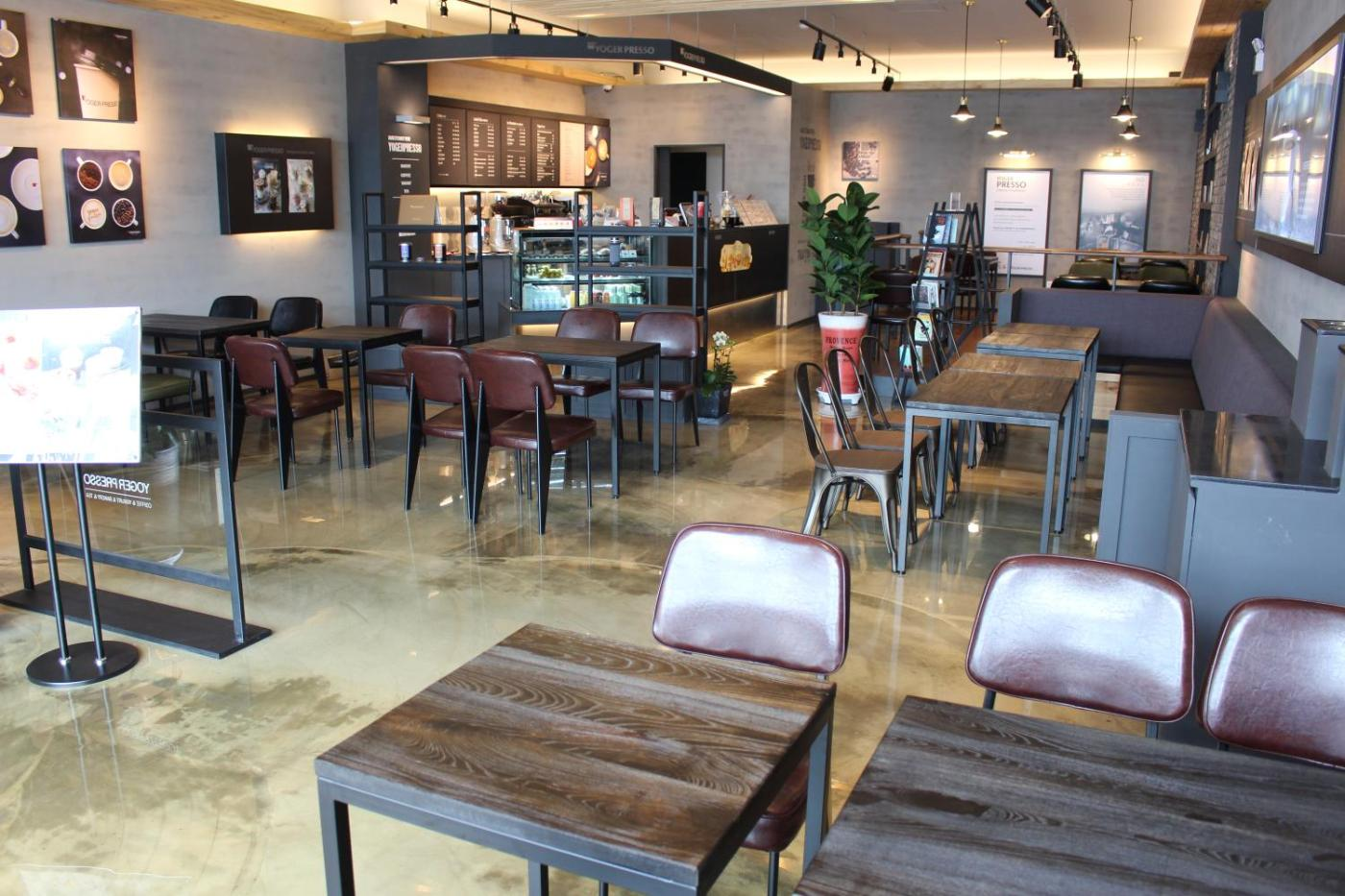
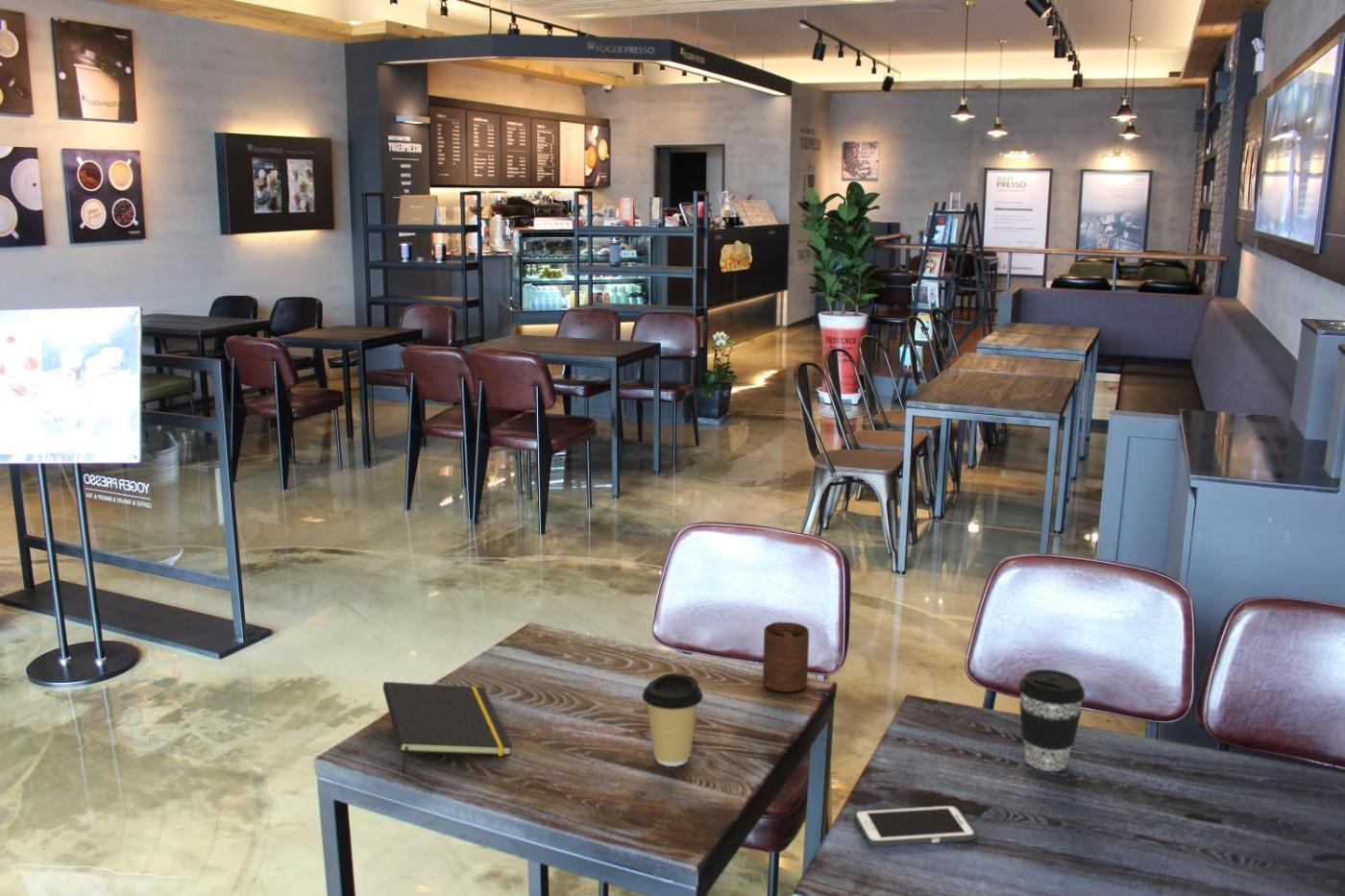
+ coffee cup [641,672,704,767]
+ coffee cup [1017,668,1086,772]
+ notepad [382,681,513,775]
+ cell phone [853,805,977,847]
+ cup [762,620,810,693]
